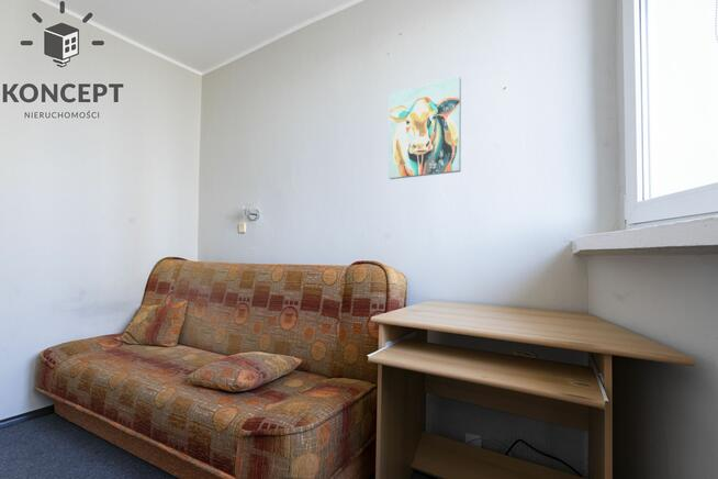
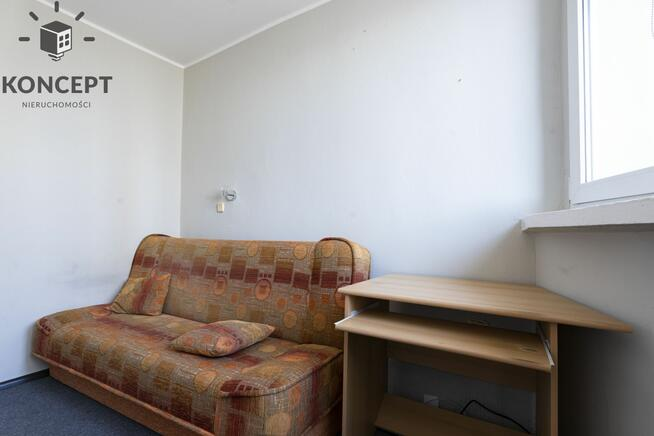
- wall art [388,75,462,180]
